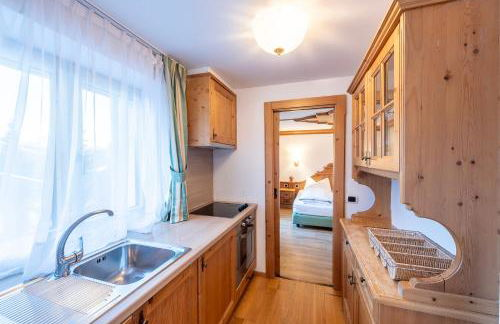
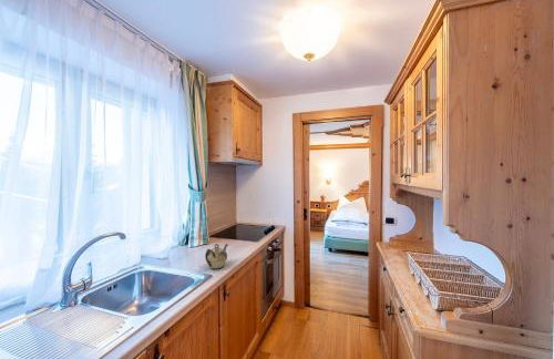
+ teapot [204,243,229,269]
